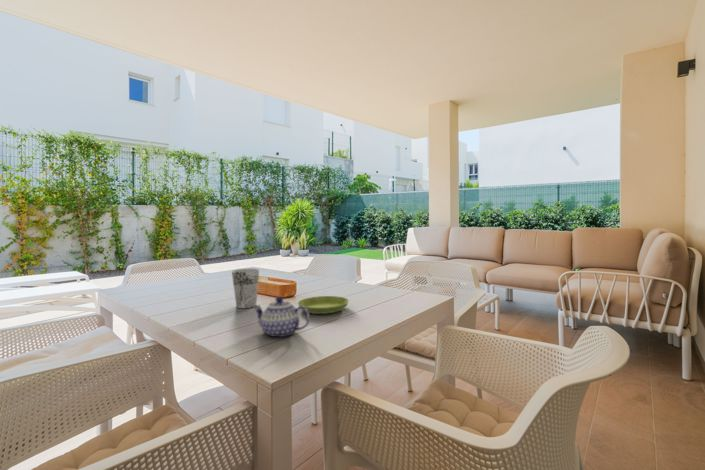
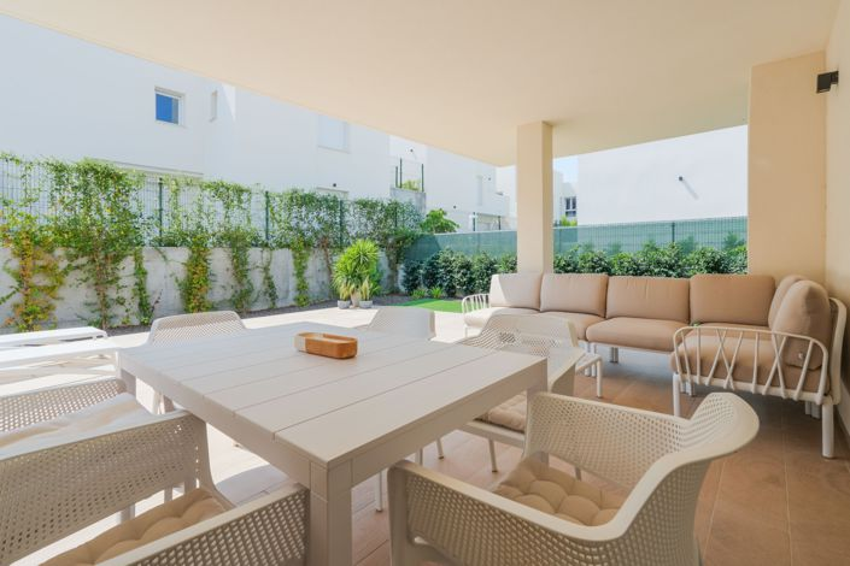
- teapot [253,295,311,338]
- saucer [297,295,350,315]
- cup [231,268,260,309]
